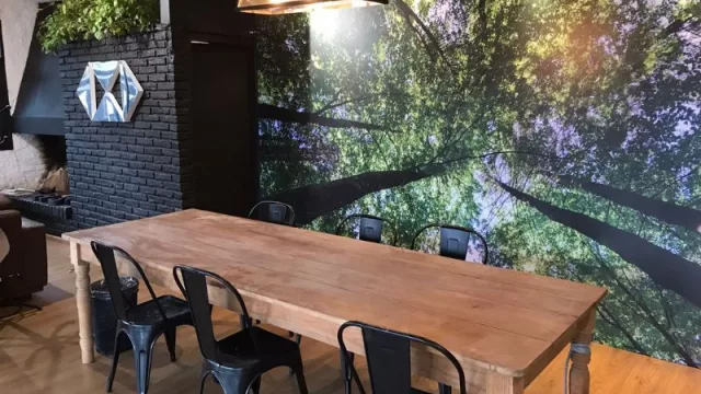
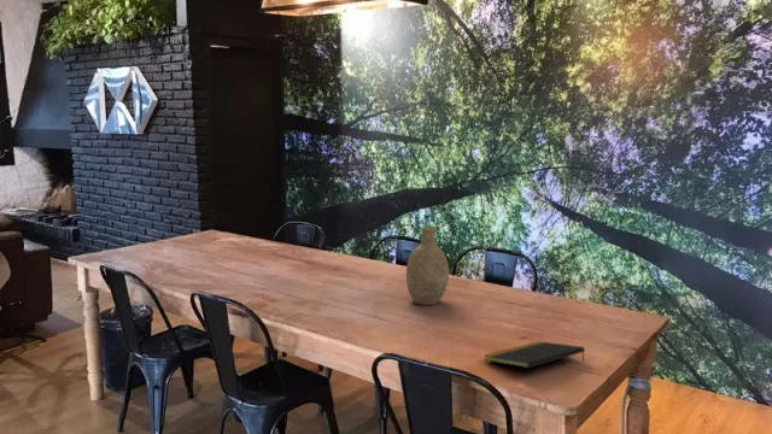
+ decorative vase [405,225,450,306]
+ notepad [484,340,586,369]
